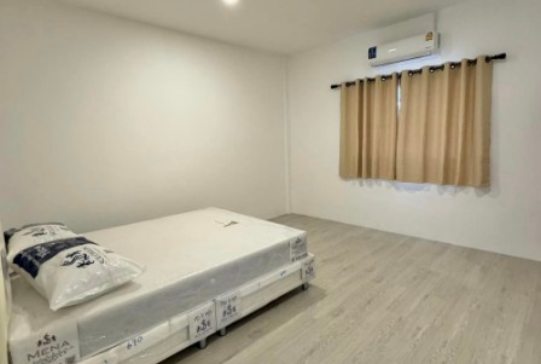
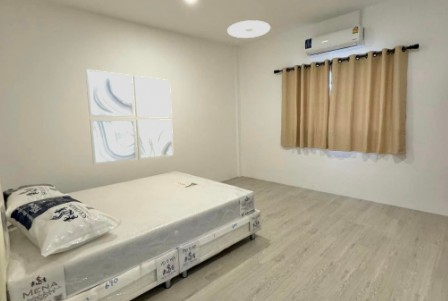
+ wall art [85,68,175,166]
+ ceiling light [226,19,271,39]
